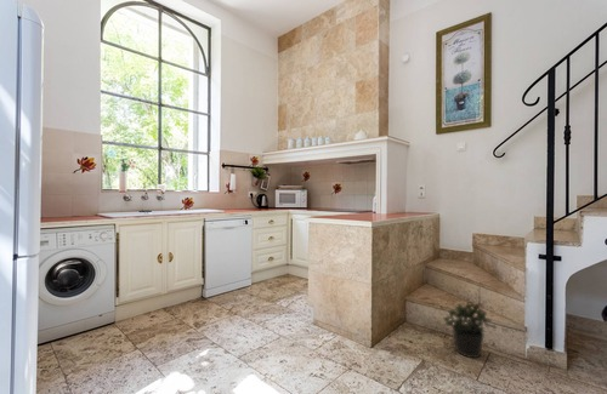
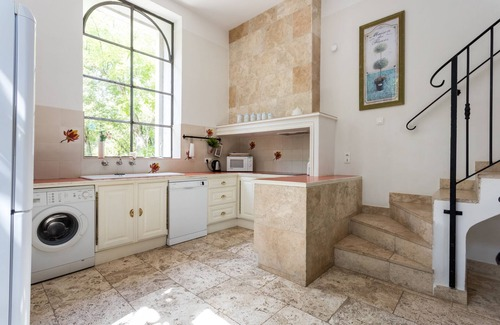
- potted plant [441,301,498,359]
